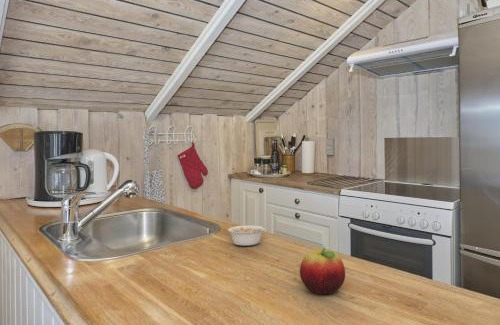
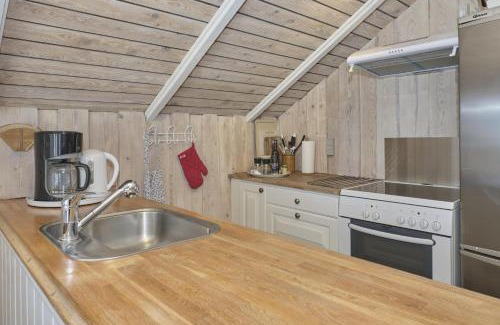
- legume [227,223,272,247]
- fruit [299,247,346,295]
